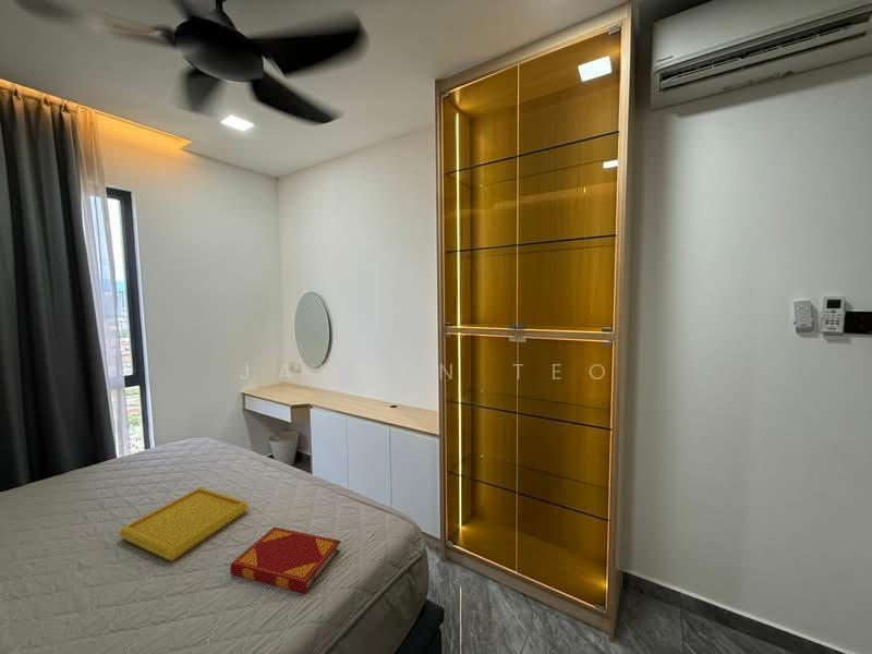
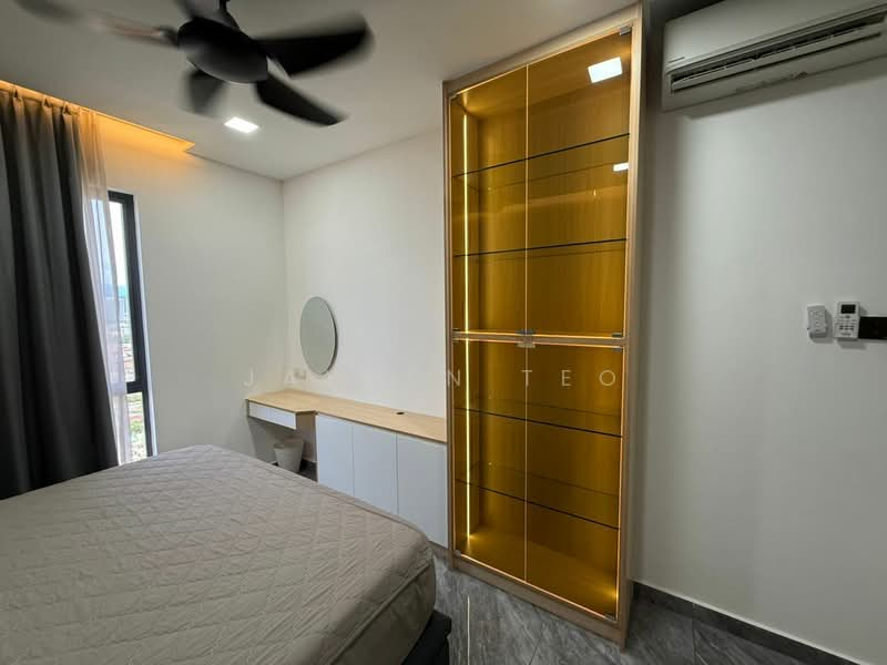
- serving tray [118,486,250,562]
- hardback book [229,526,342,595]
